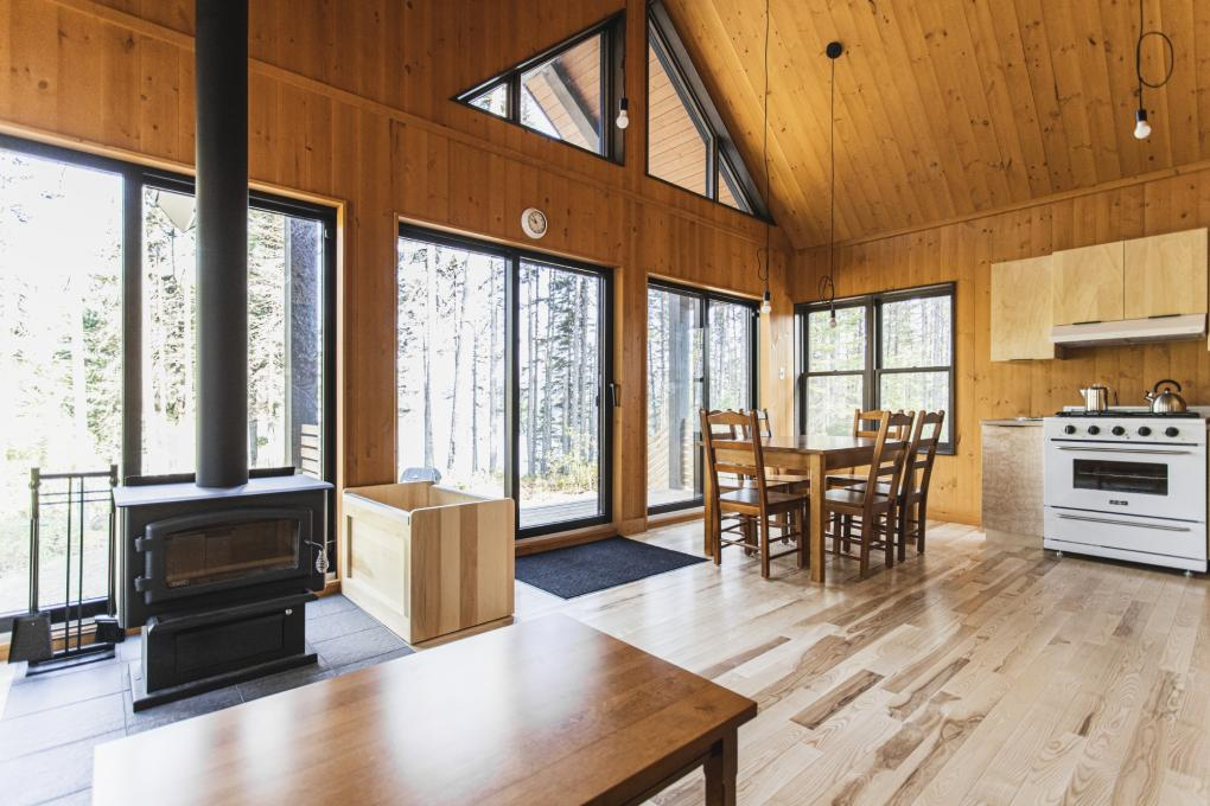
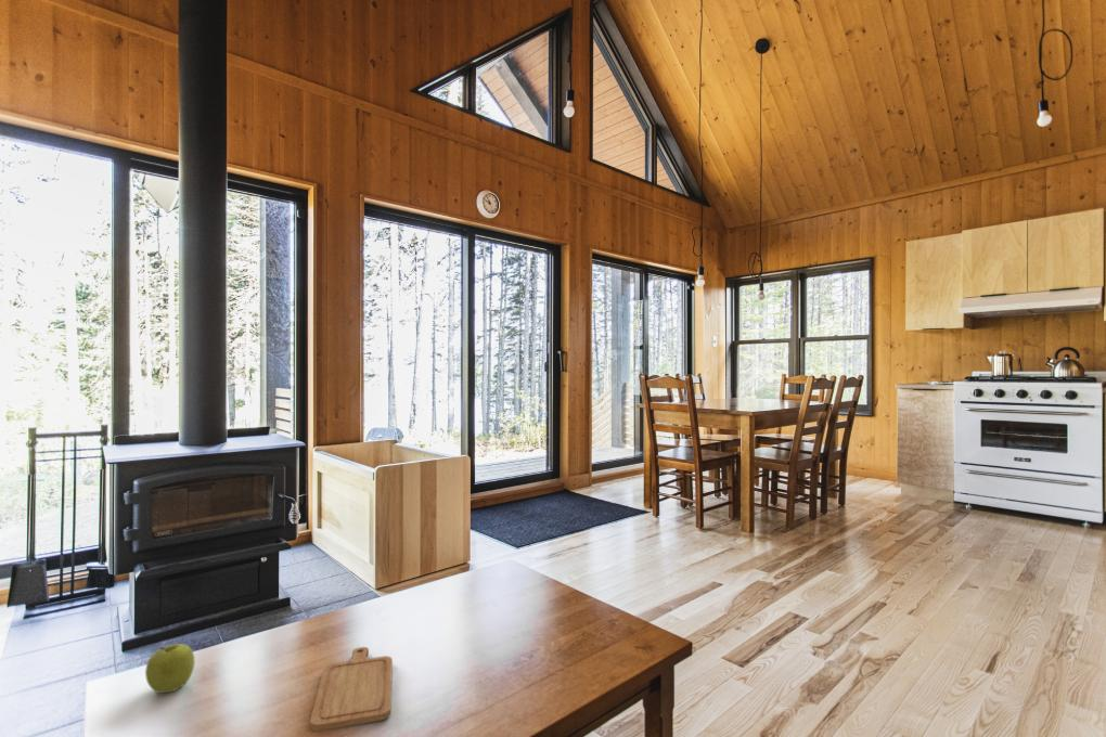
+ chopping board [309,646,394,732]
+ fruit [144,643,196,694]
